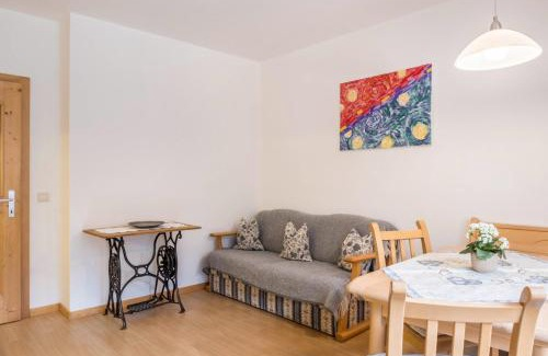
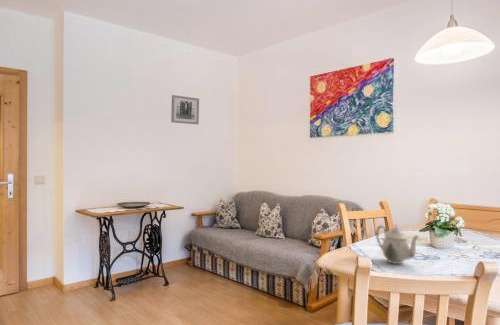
+ teapot [375,223,420,265]
+ wall art [170,94,200,125]
